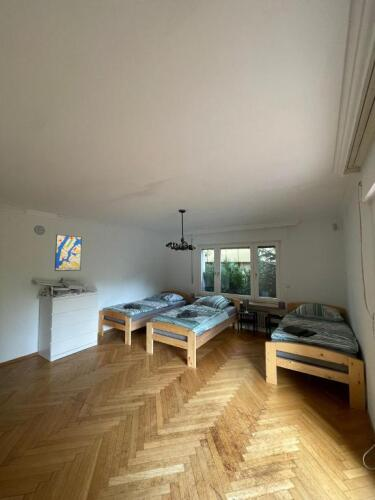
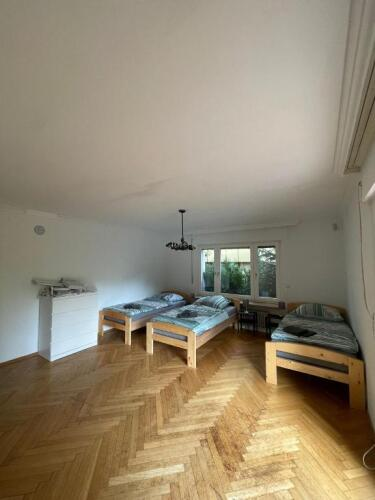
- wall art [54,233,83,272]
